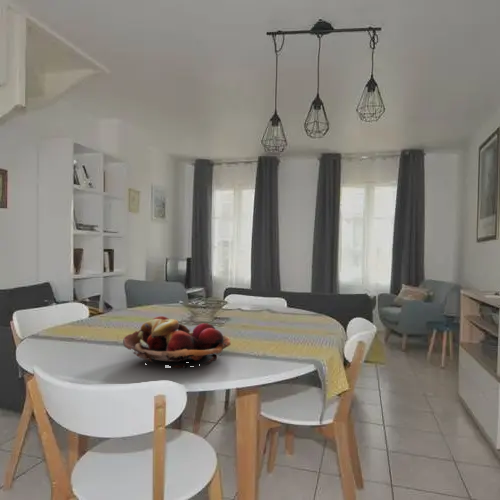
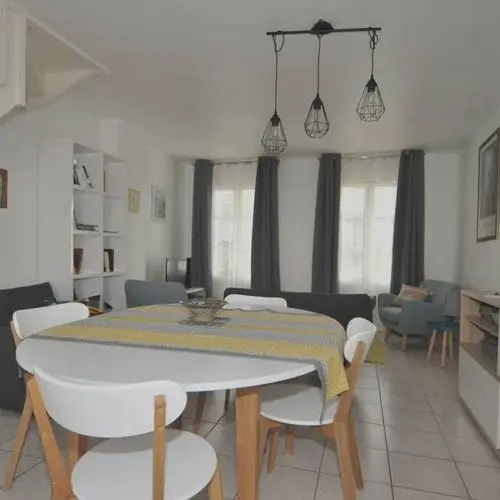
- fruit basket [122,315,232,369]
